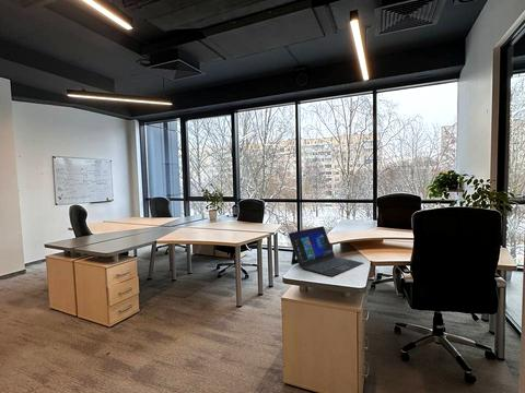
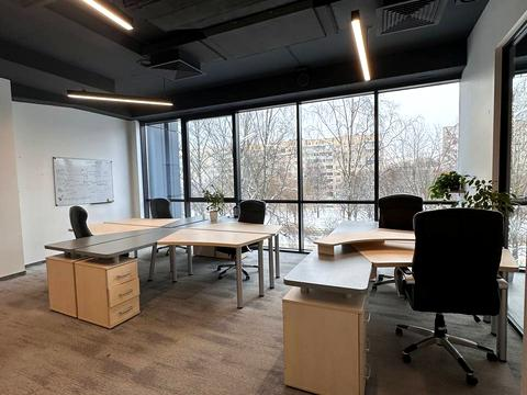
- laptop [288,225,365,277]
